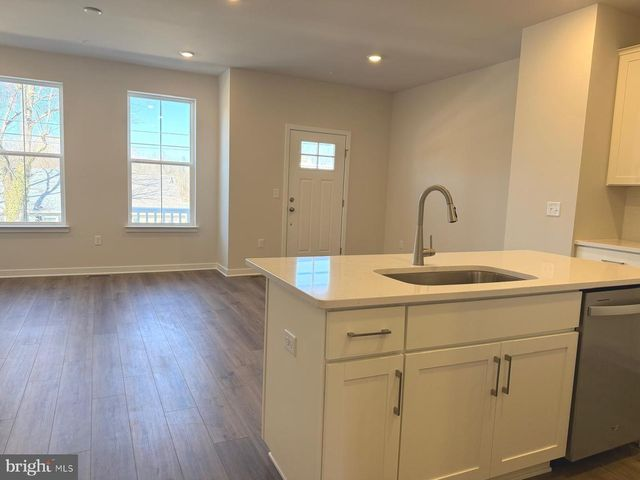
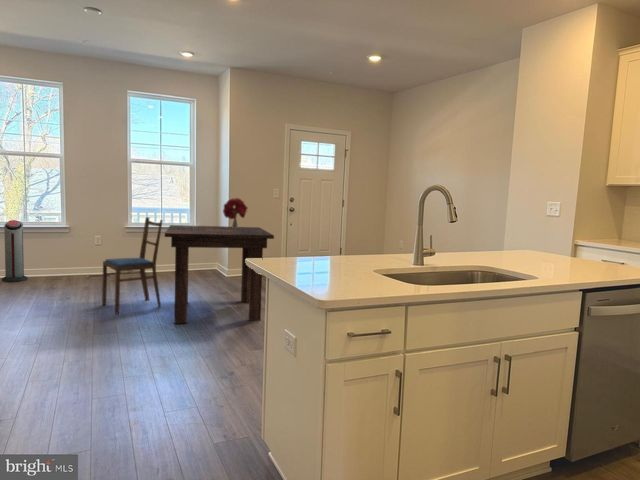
+ dining table [164,224,275,325]
+ air purifier [1,219,29,283]
+ dining chair [101,216,164,315]
+ bouquet [222,197,249,228]
